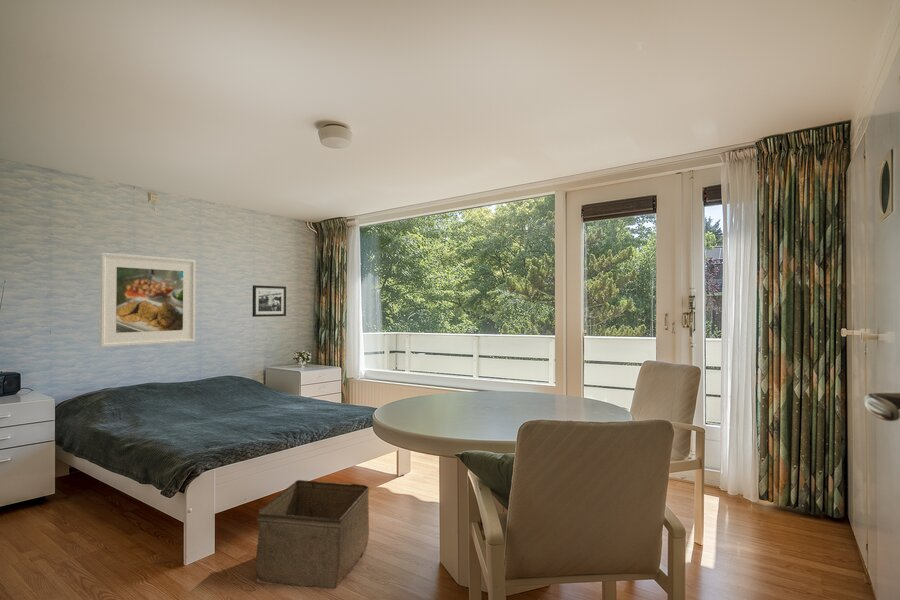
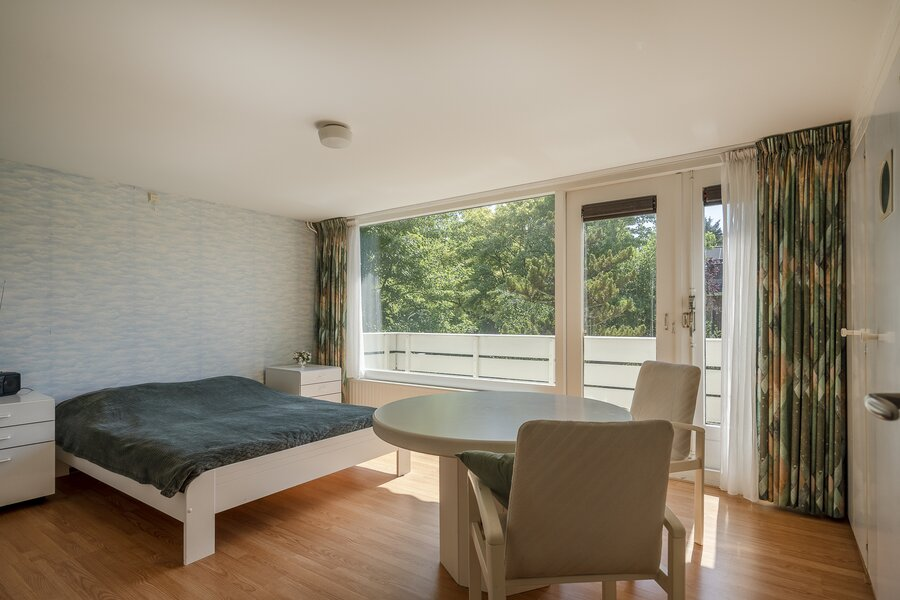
- picture frame [252,284,287,318]
- storage bin [255,479,370,589]
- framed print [99,252,196,348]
